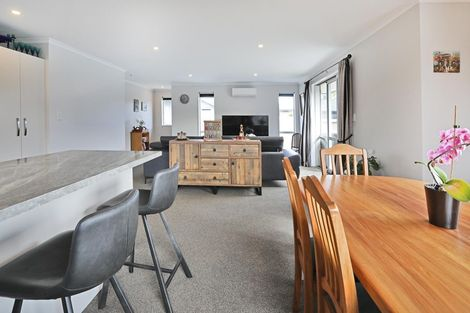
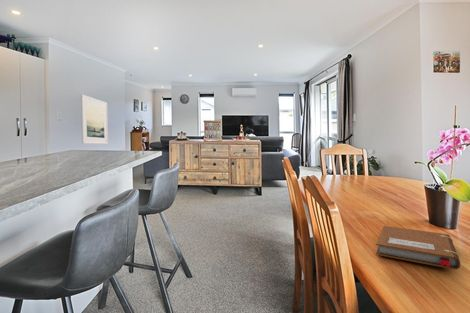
+ notebook [375,225,461,270]
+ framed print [80,94,109,145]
